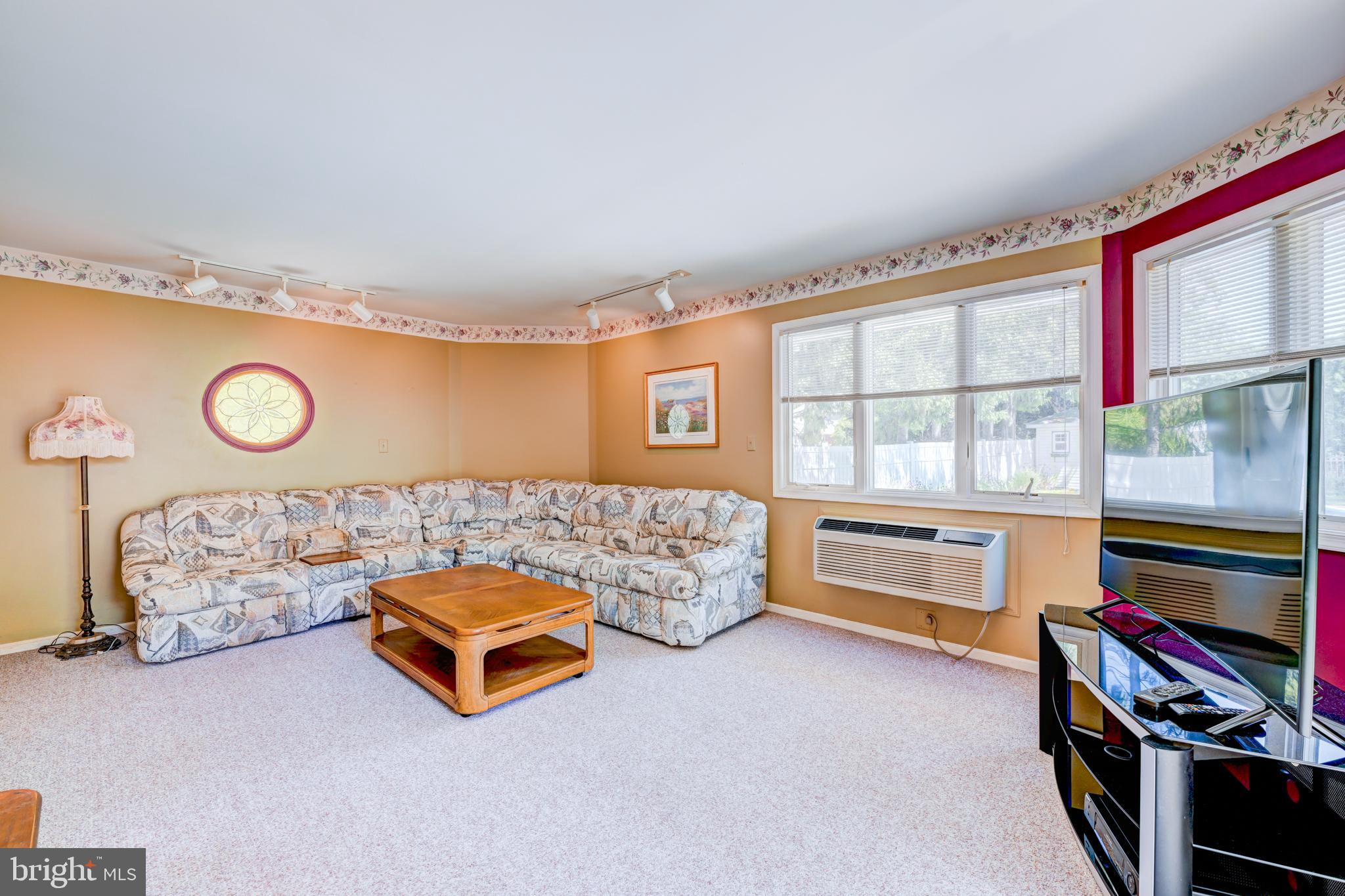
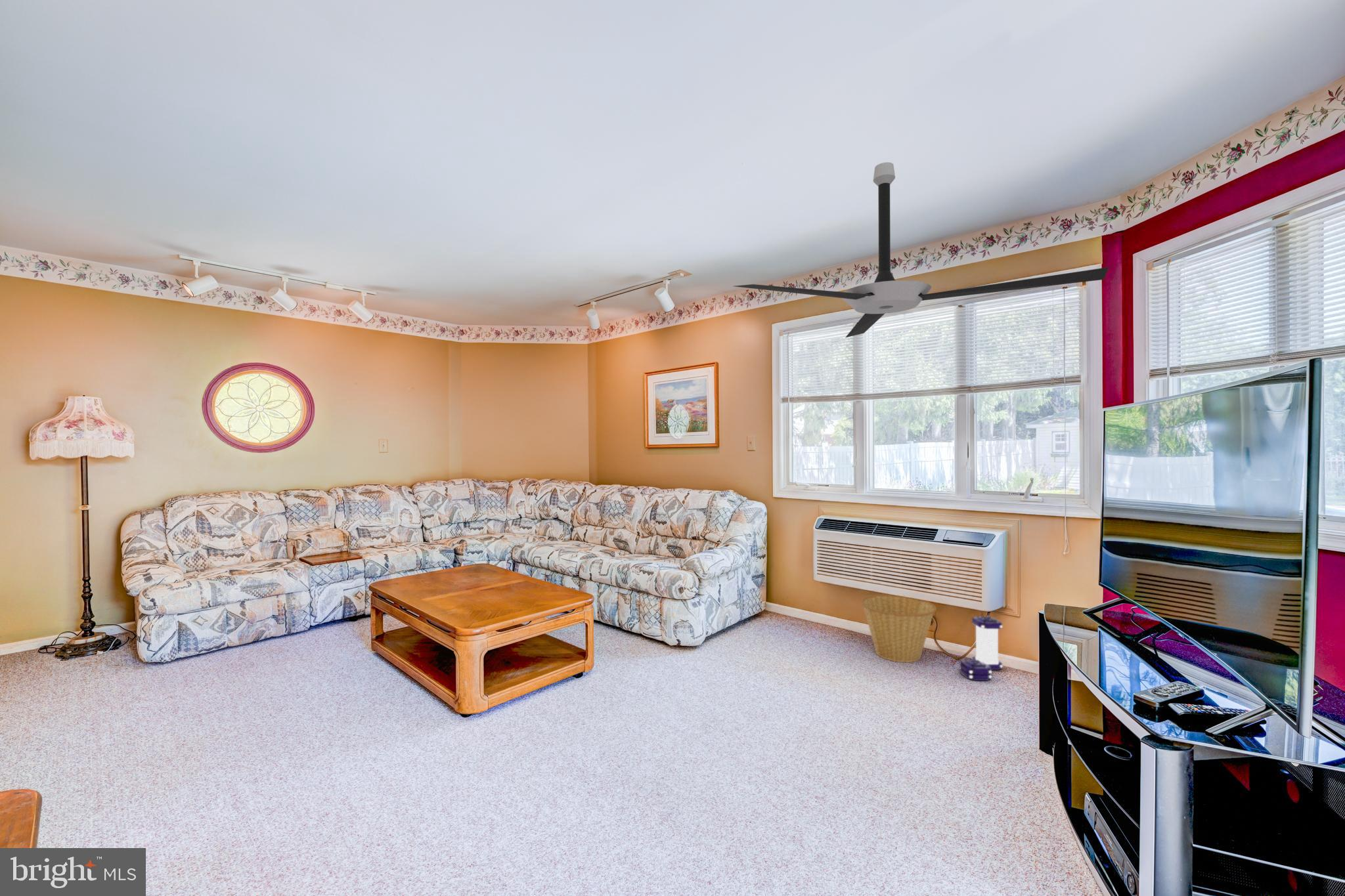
+ basket [860,594,937,663]
+ lantern [959,616,1003,681]
+ ceiling fan [734,161,1109,338]
